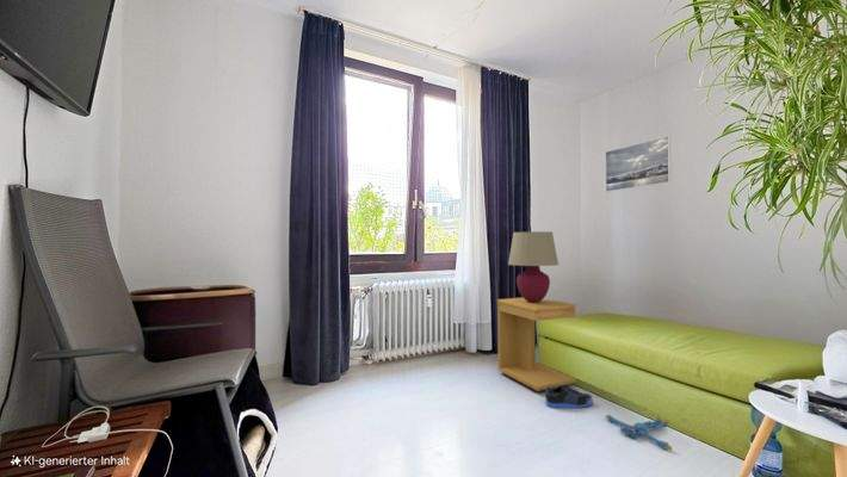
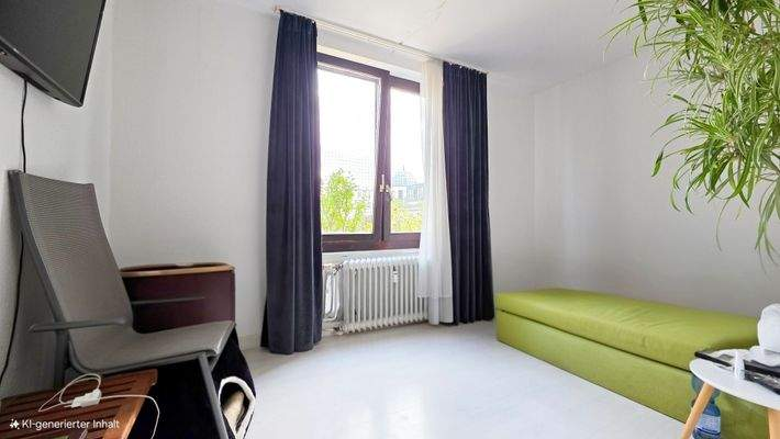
- sneaker [544,384,594,409]
- side table [496,297,577,392]
- table lamp [507,230,559,303]
- plush toy [605,413,673,451]
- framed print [605,135,672,193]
